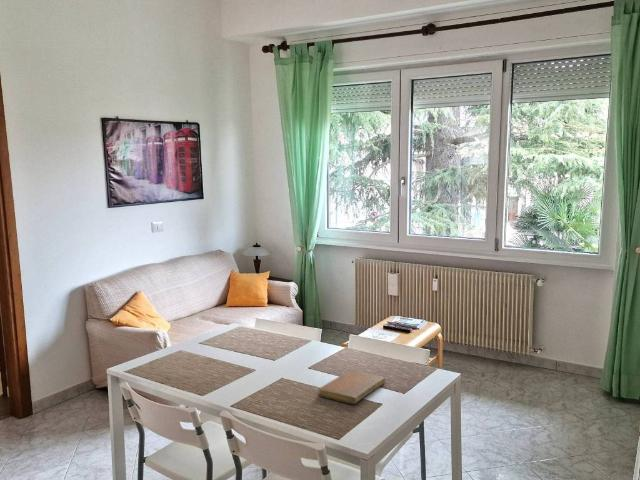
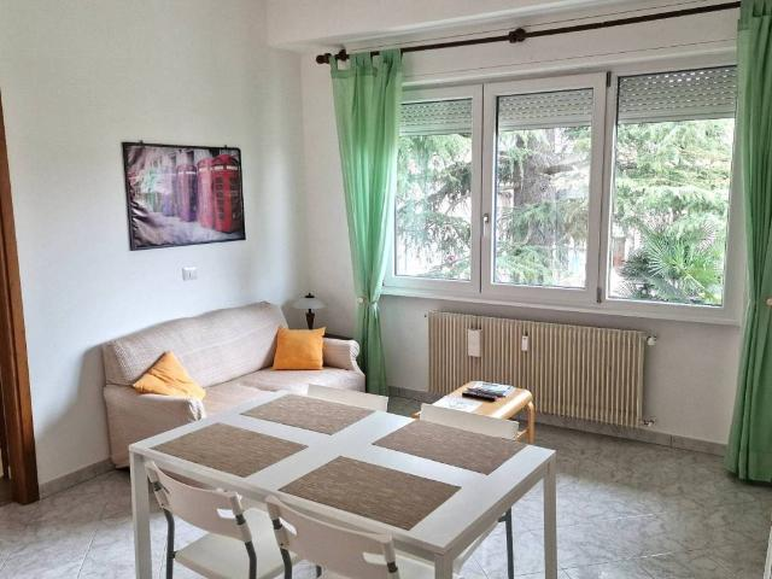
- notebook [317,369,386,405]
